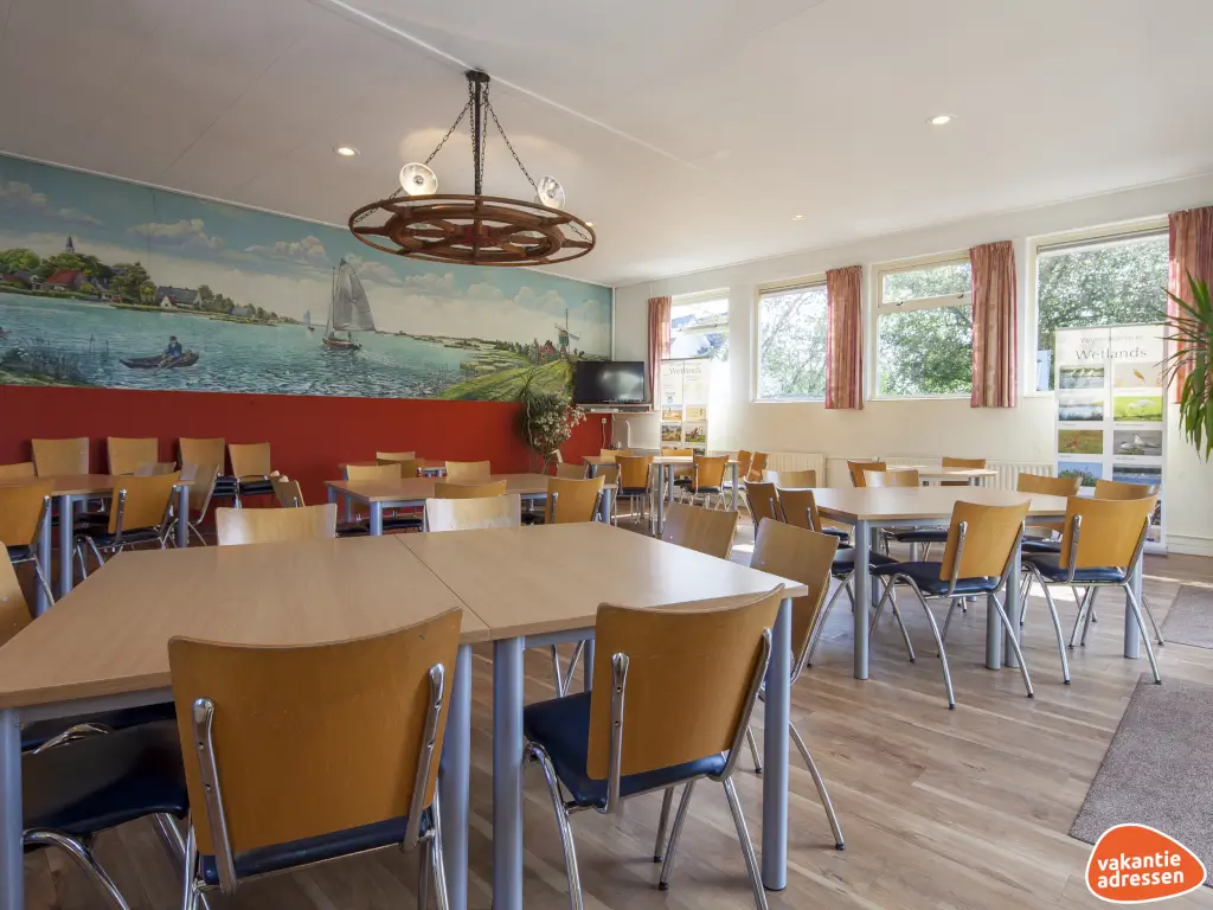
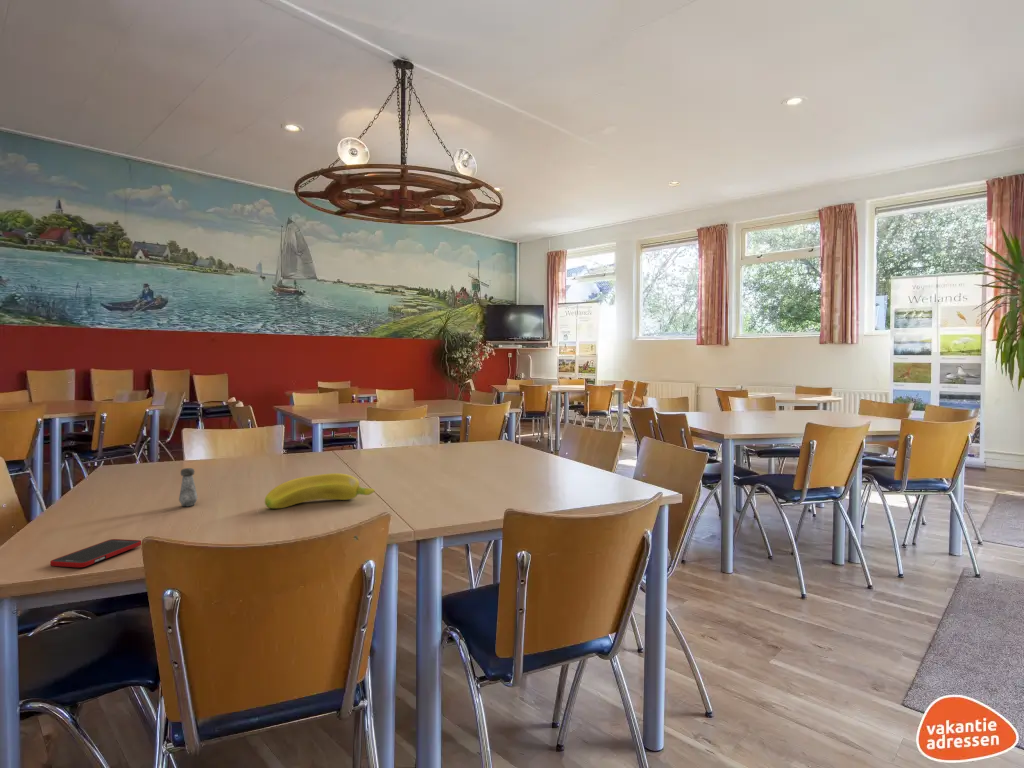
+ cell phone [49,538,142,569]
+ salt shaker [178,467,198,507]
+ fruit [264,472,376,510]
